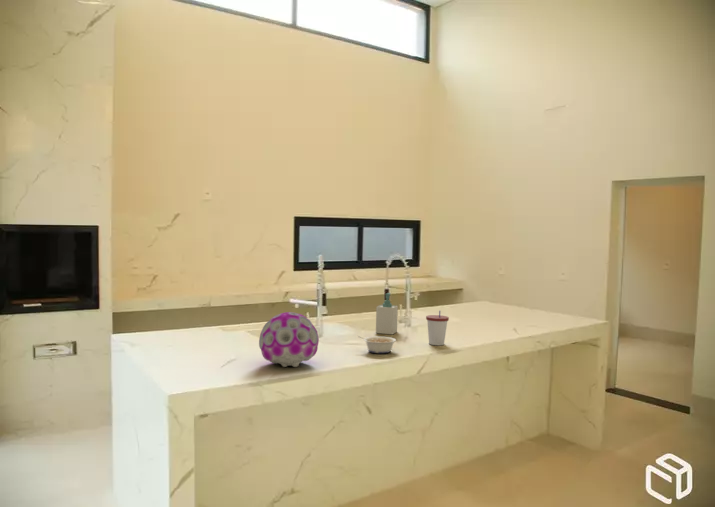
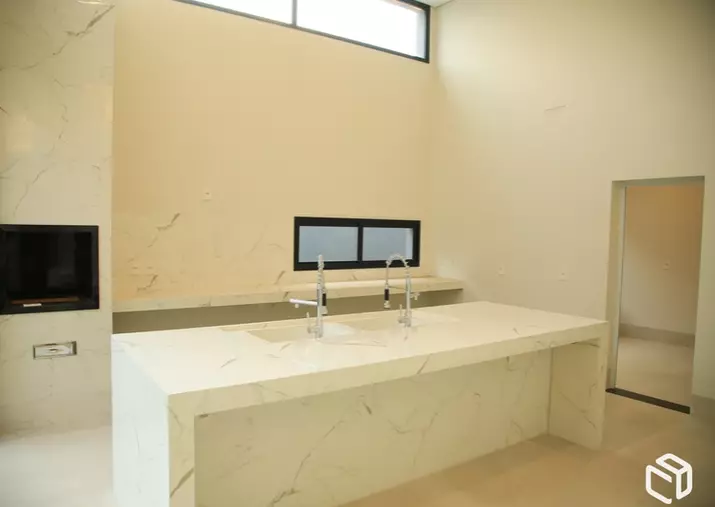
- legume [356,335,397,354]
- cup [425,310,450,346]
- decorative ball [258,311,320,368]
- soap bottle [375,292,399,335]
